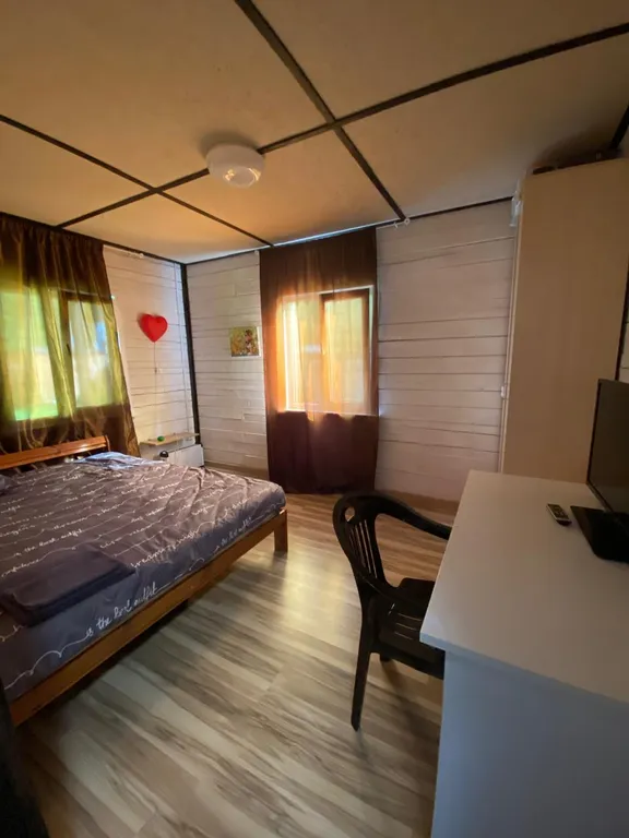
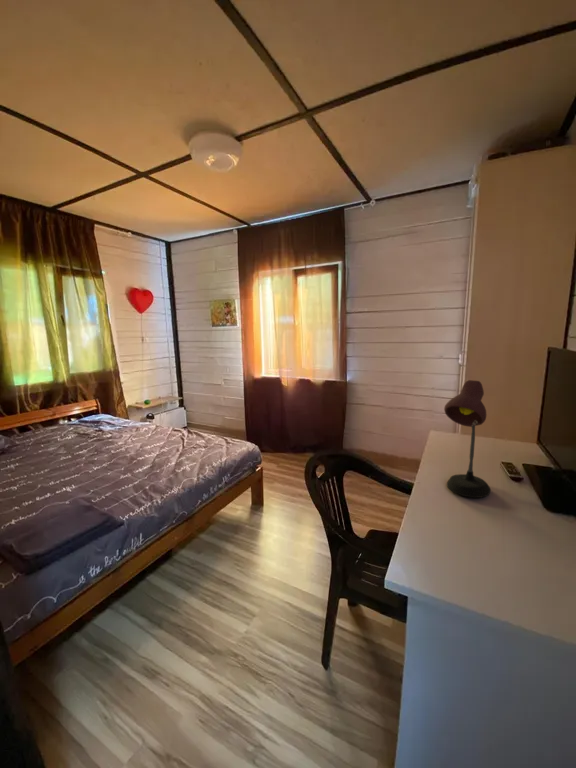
+ desk lamp [443,379,492,499]
